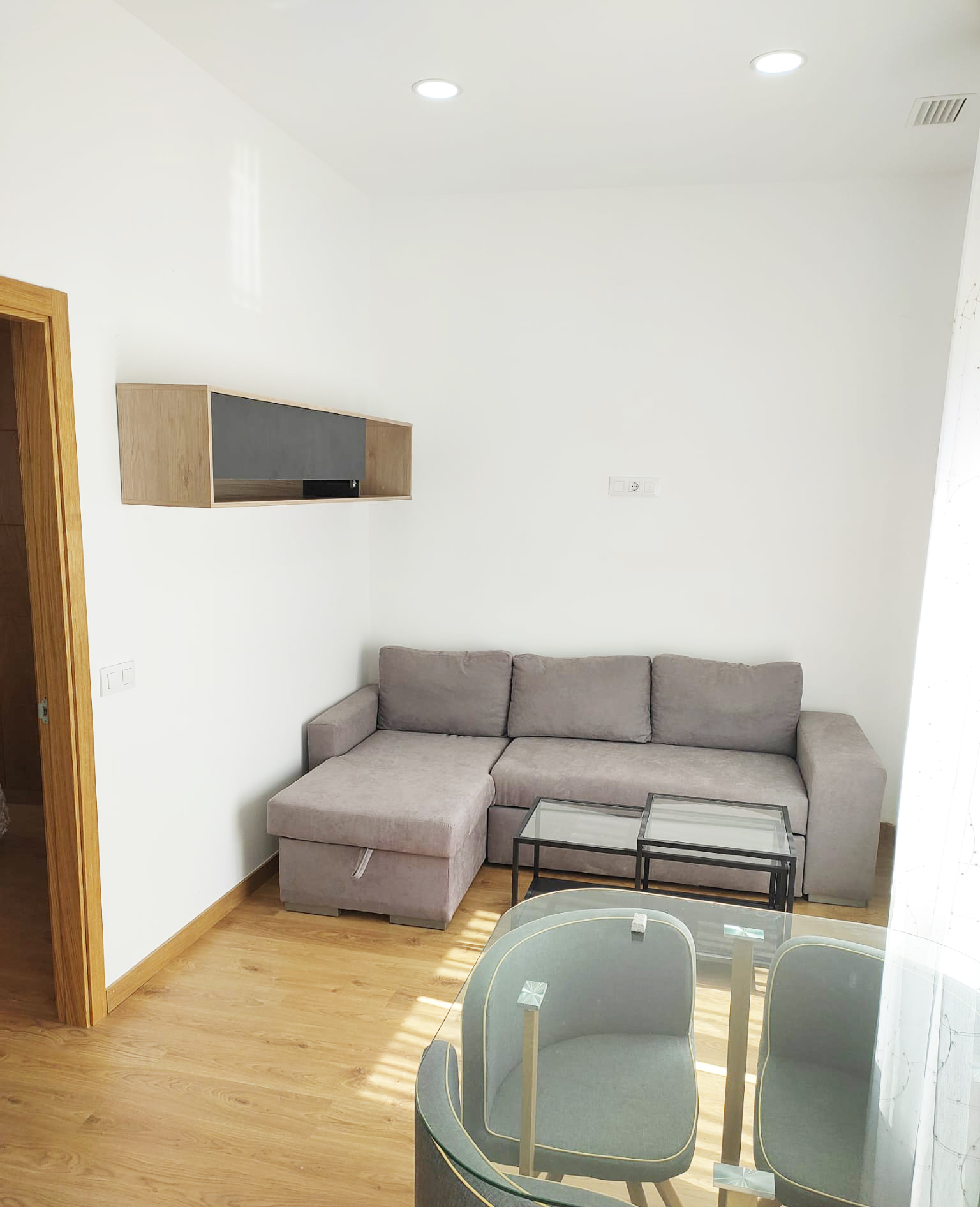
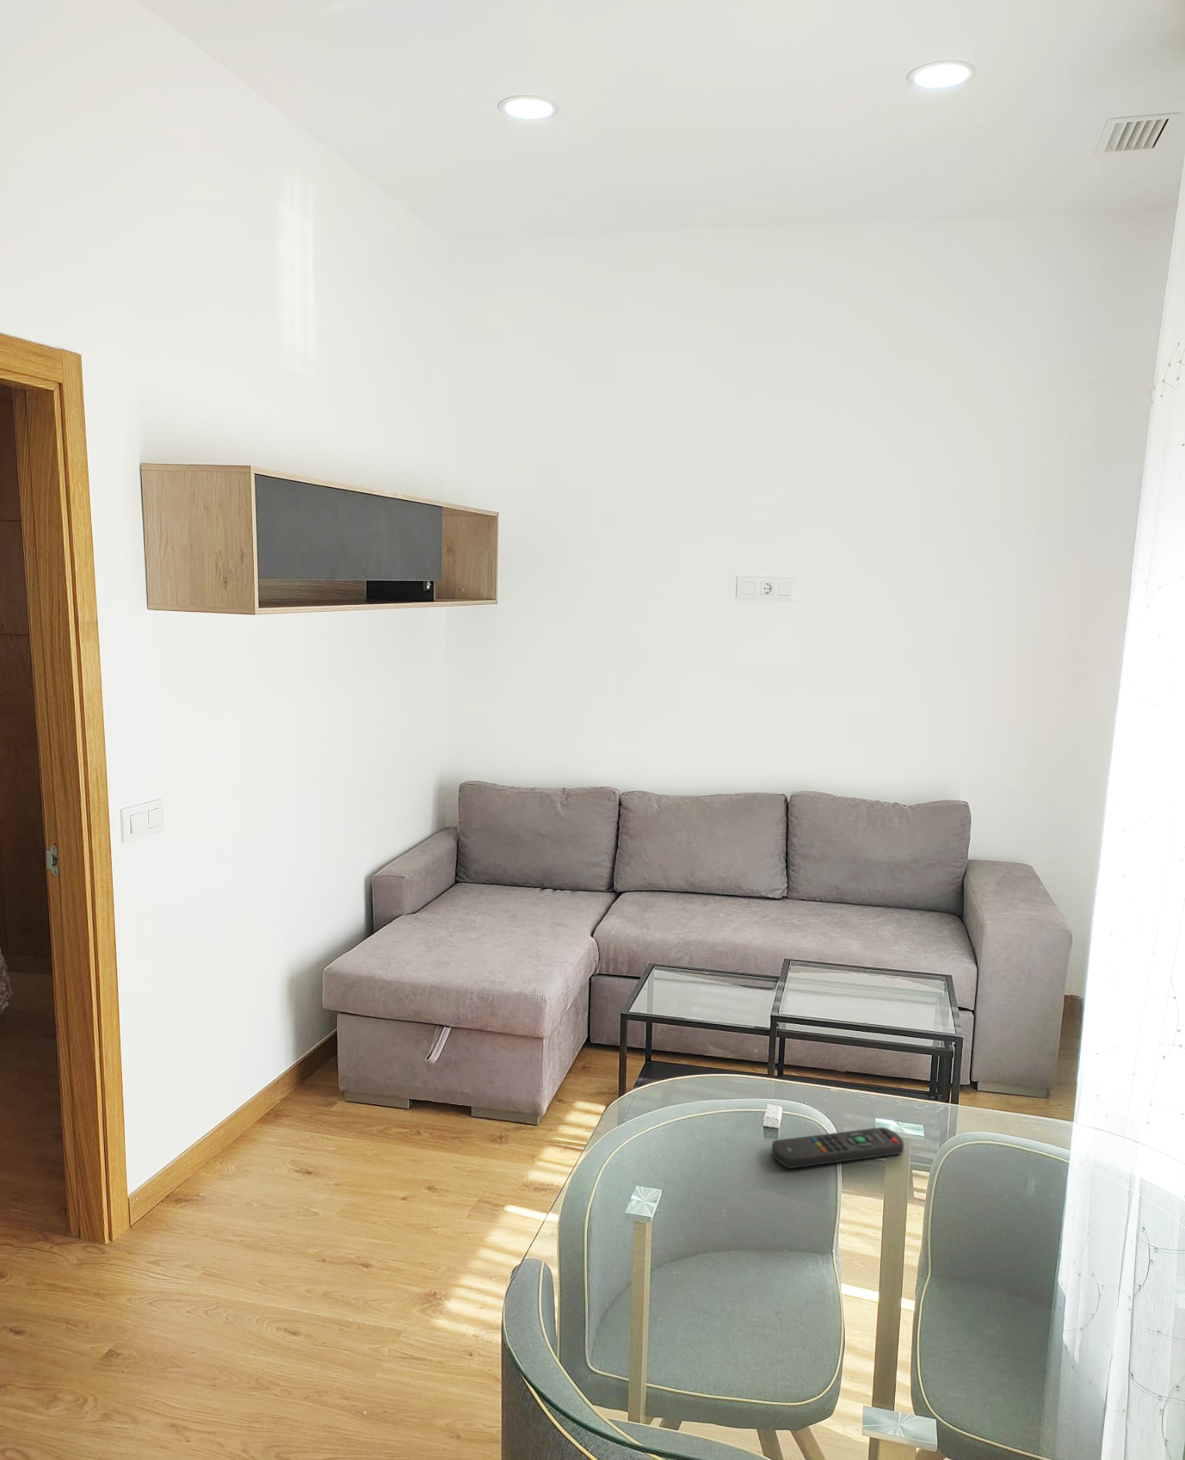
+ remote control [770,1126,904,1168]
